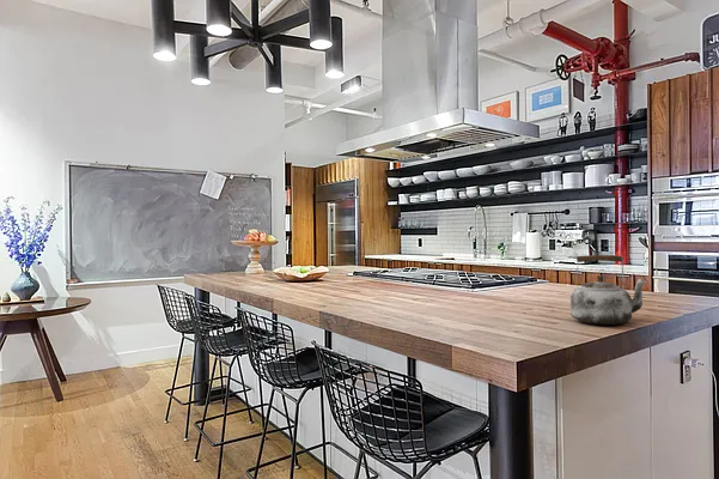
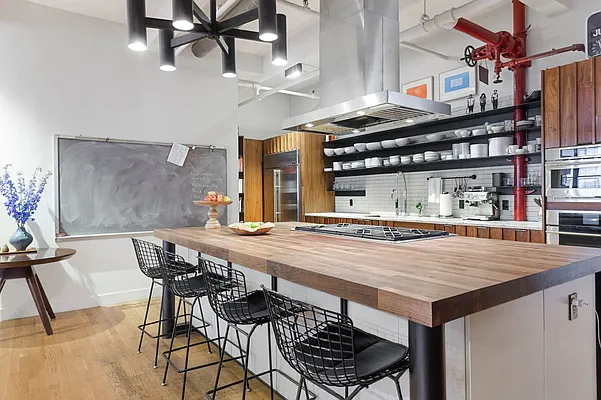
- kettle [569,254,648,326]
